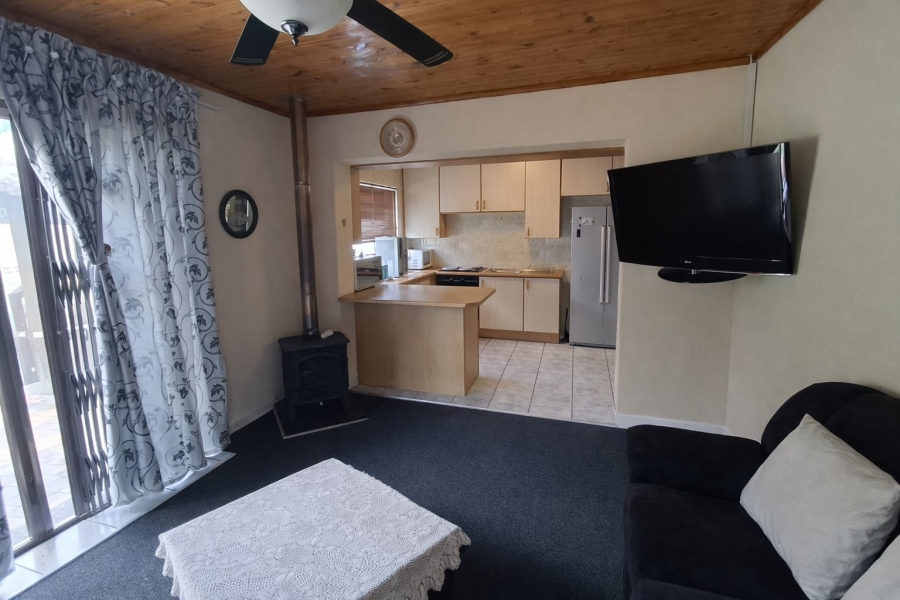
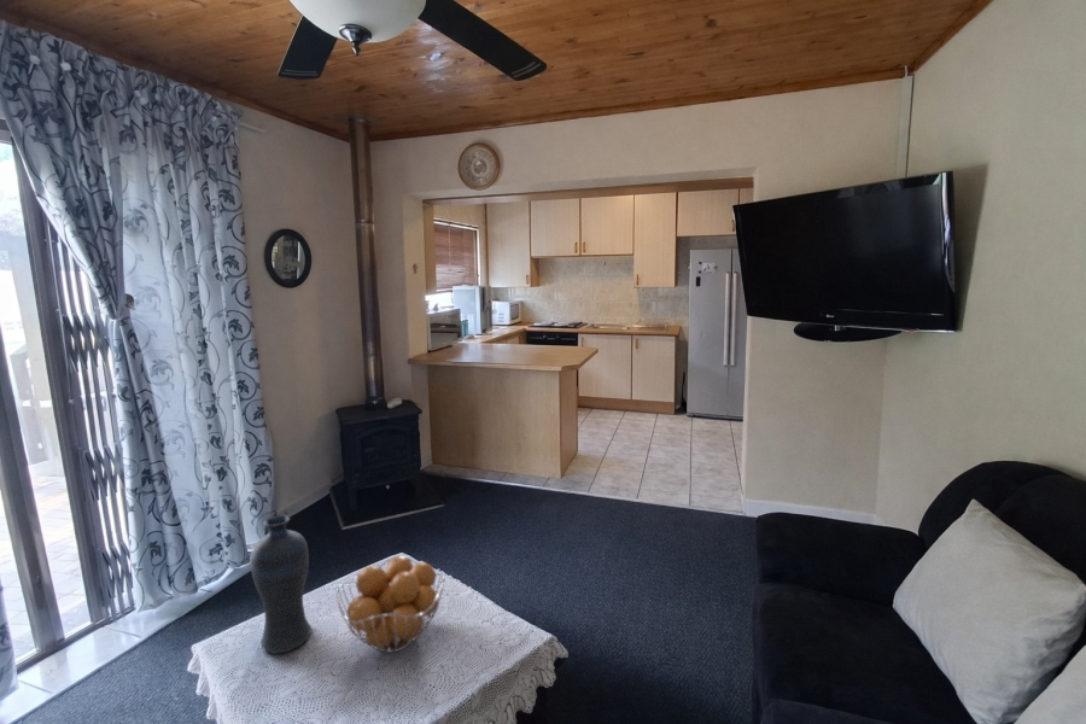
+ fruit basket [335,555,445,654]
+ vase [250,514,313,655]
